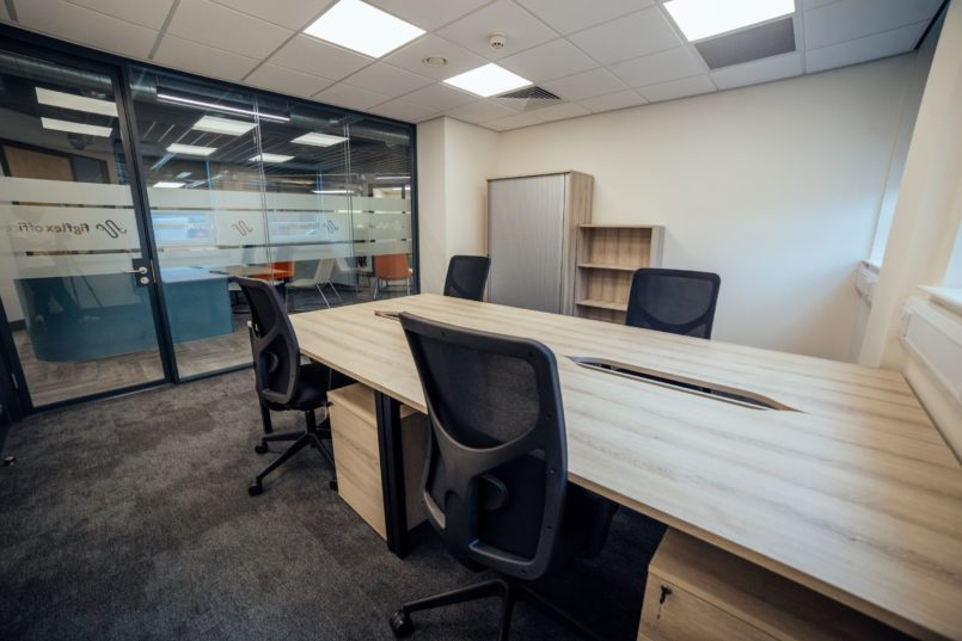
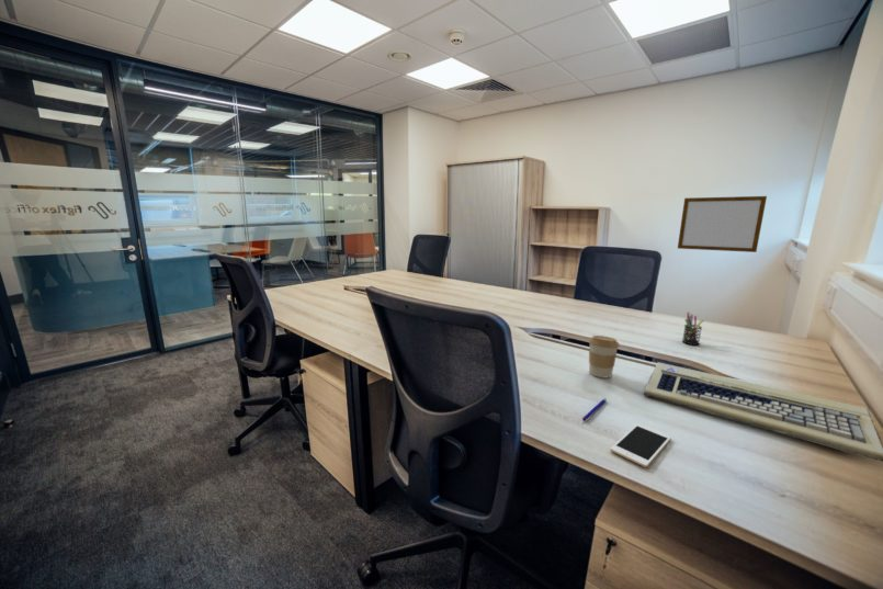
+ writing board [677,195,768,253]
+ coffee cup [588,335,620,378]
+ pen holder [681,312,704,346]
+ cell phone [609,422,672,468]
+ pen [581,397,608,422]
+ computer keyboard [643,361,883,463]
